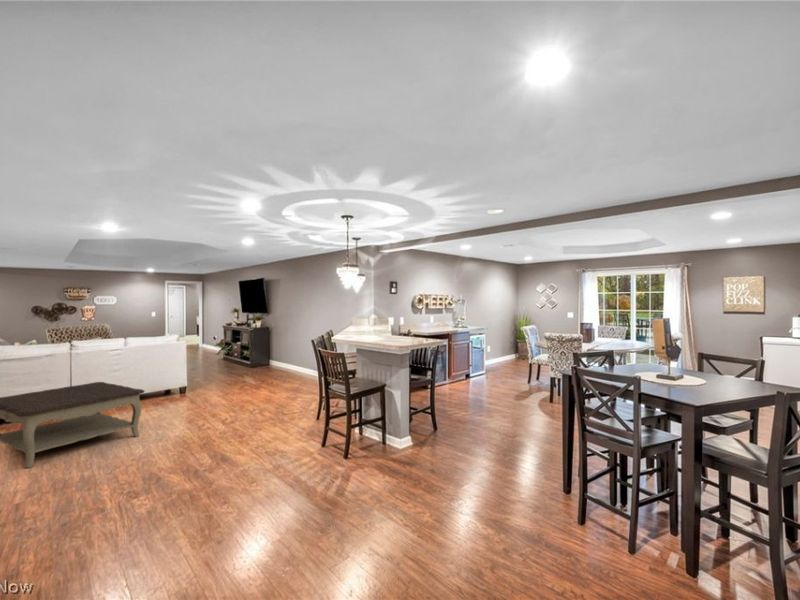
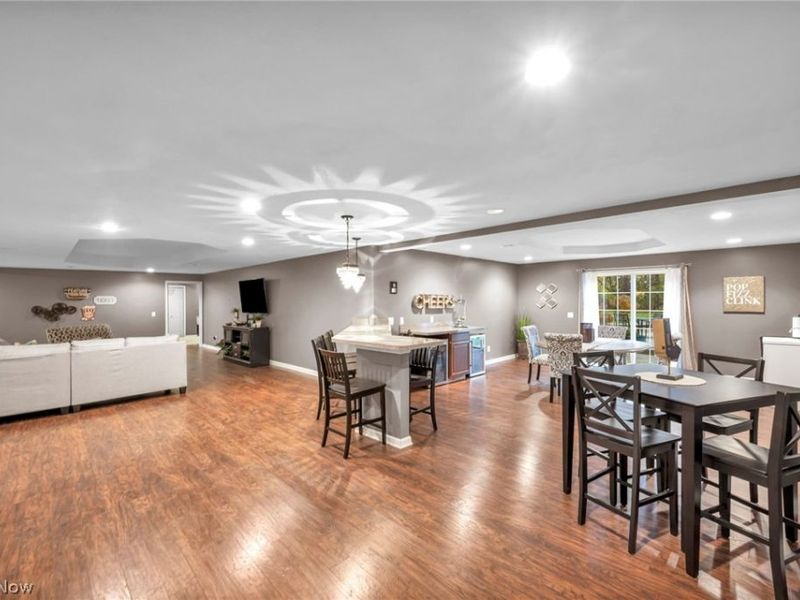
- coffee table [0,381,146,469]
